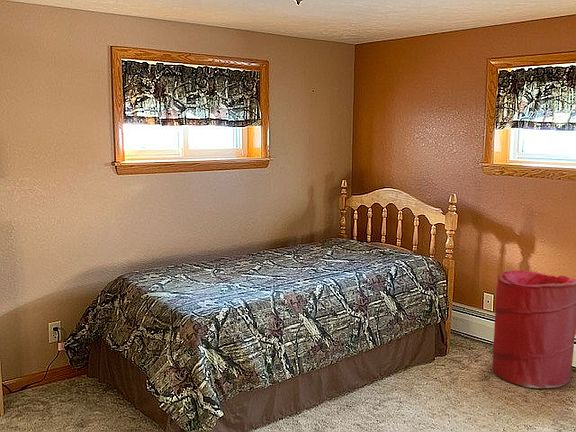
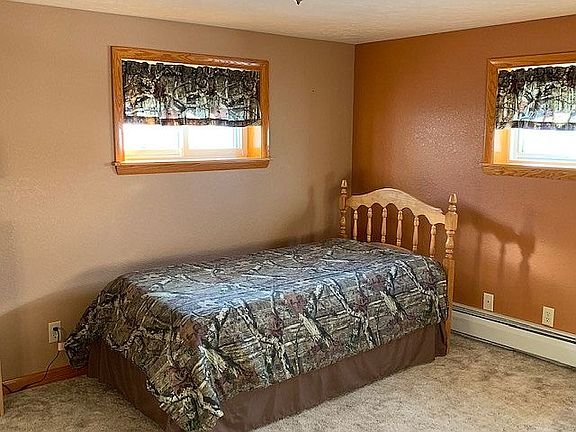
- laundry hamper [492,269,576,389]
